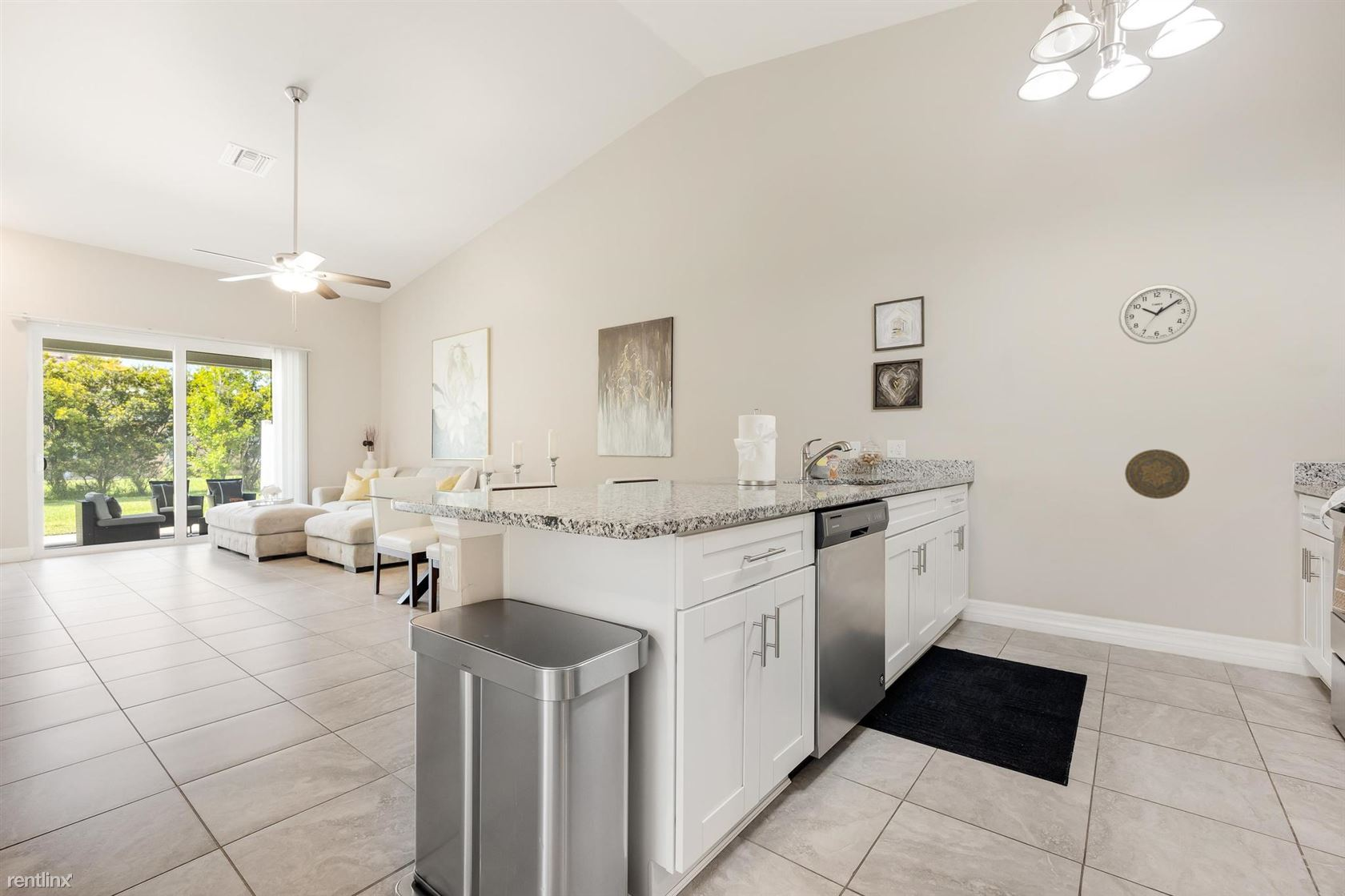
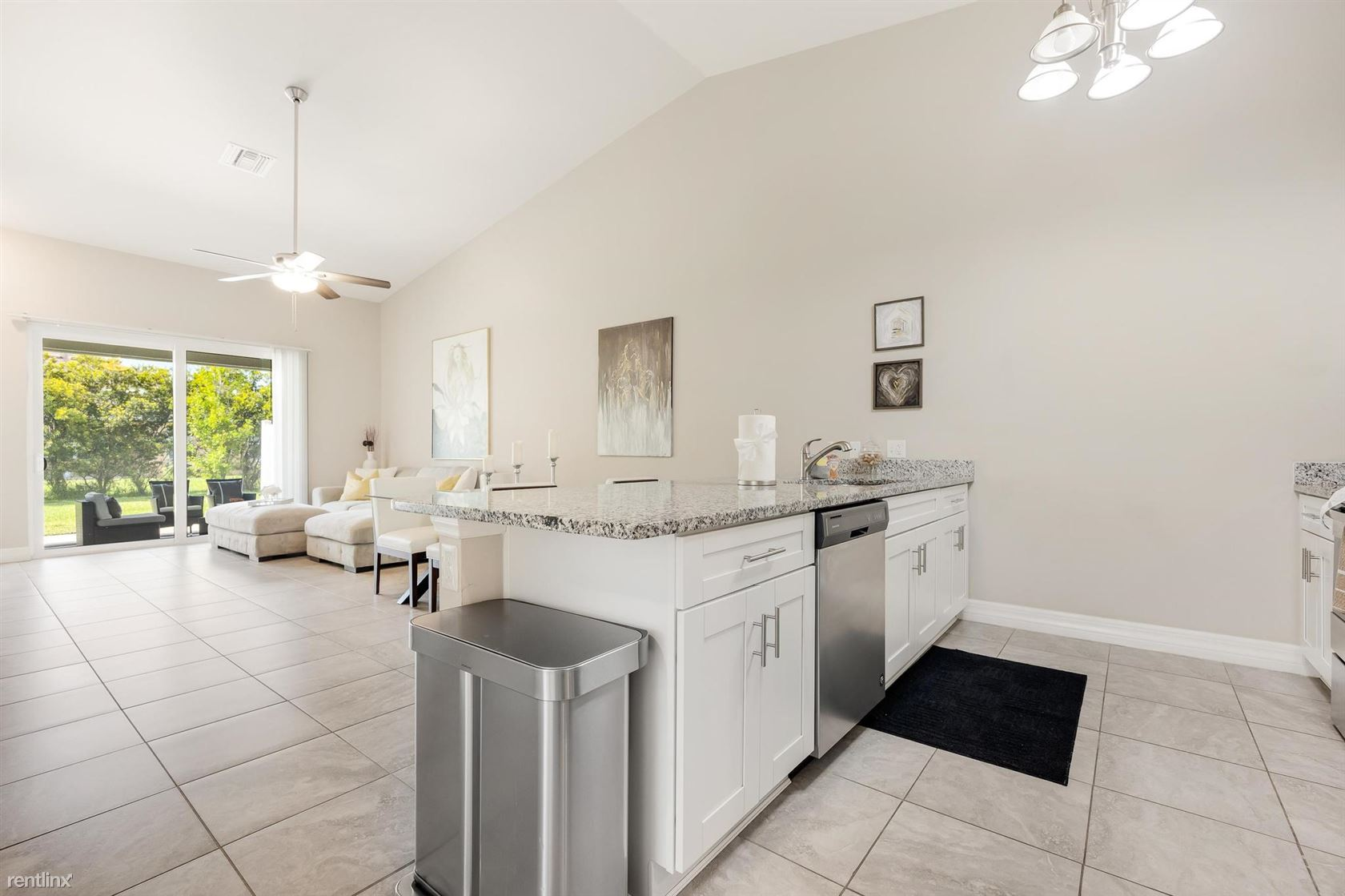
- decorative plate [1124,448,1190,500]
- wall clock [1118,283,1198,345]
